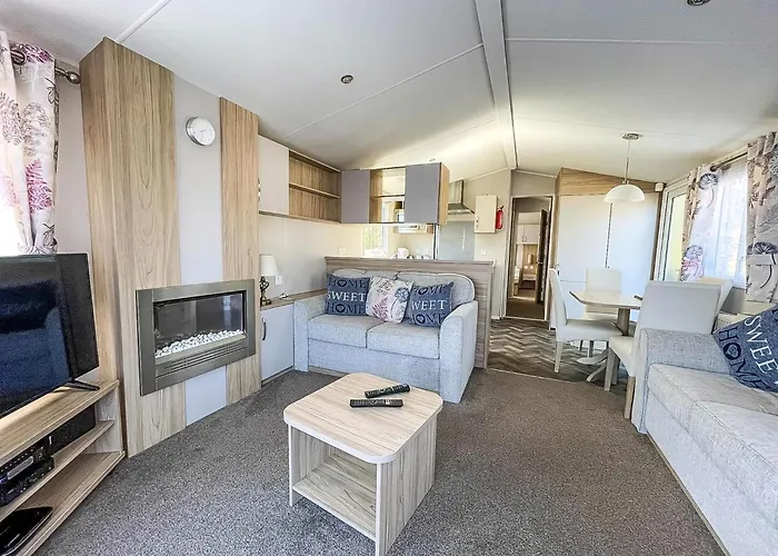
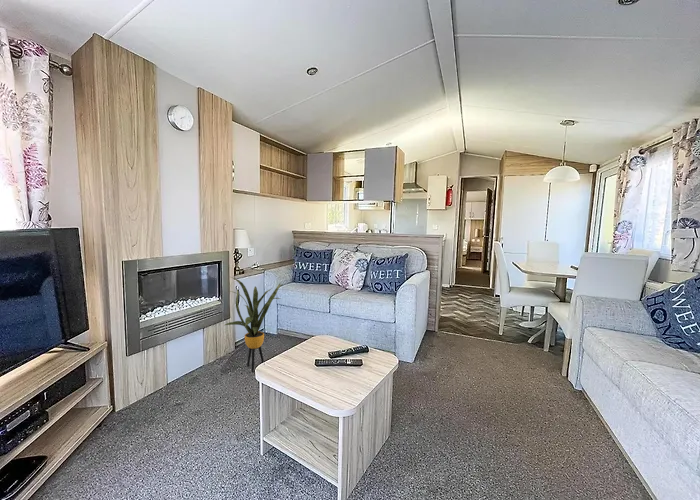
+ house plant [224,276,284,373]
